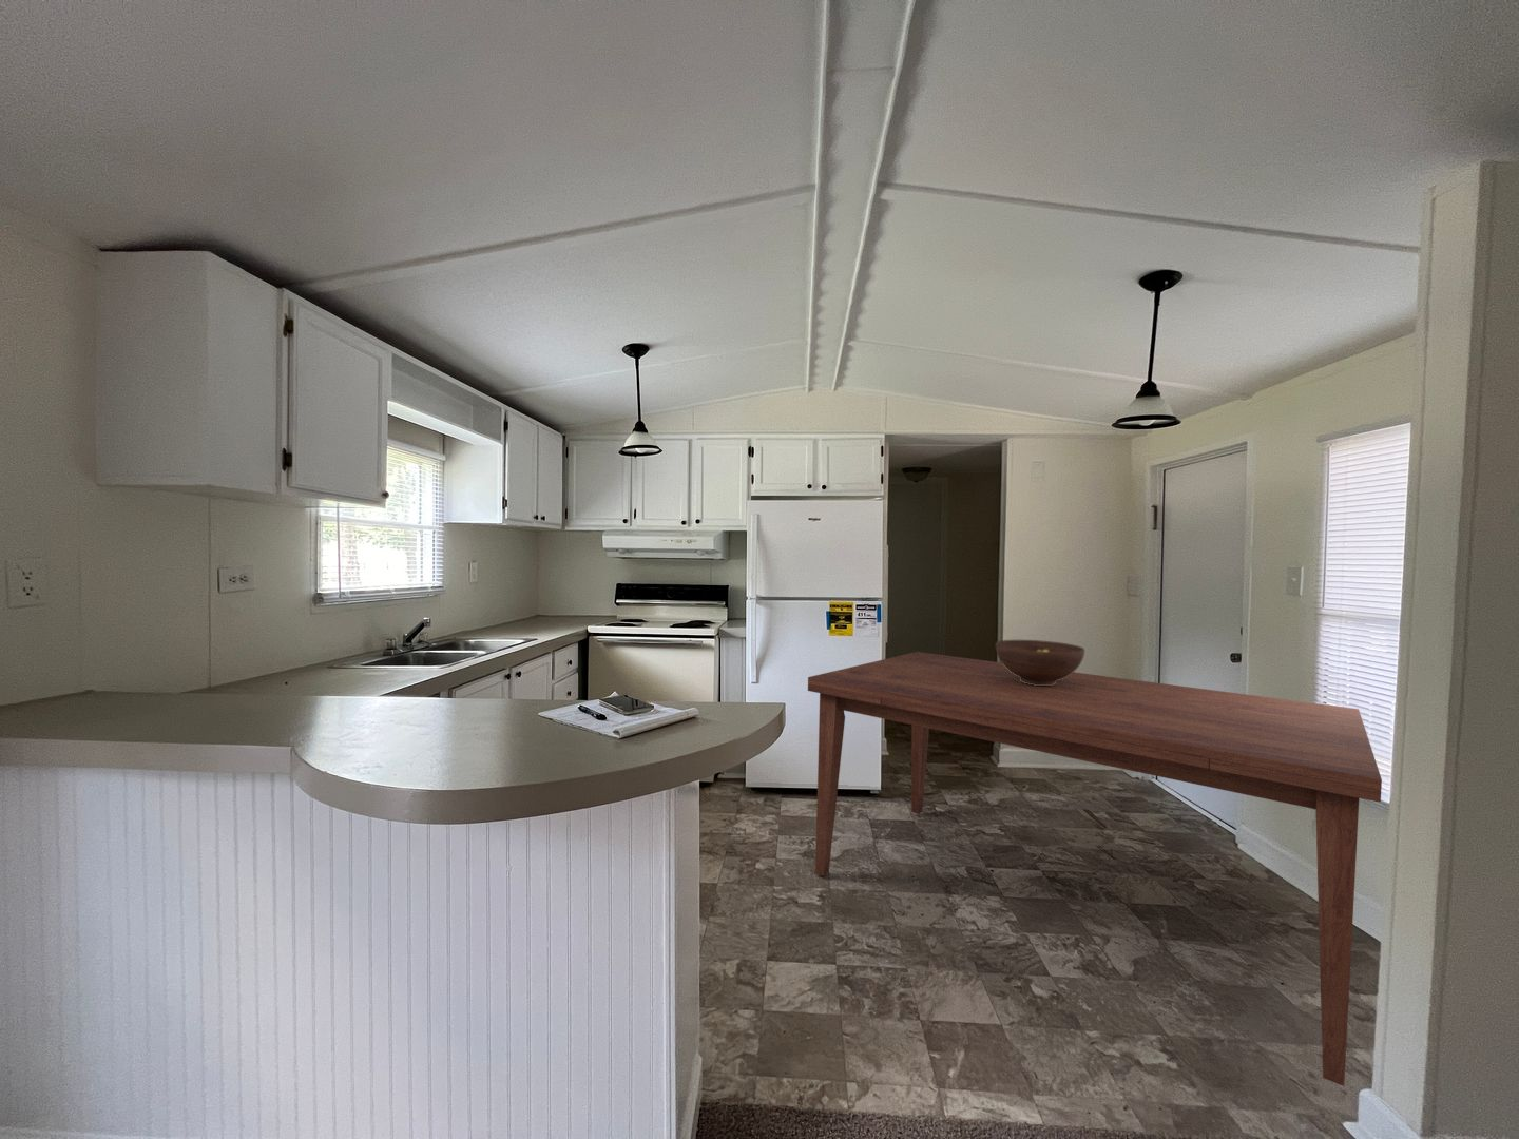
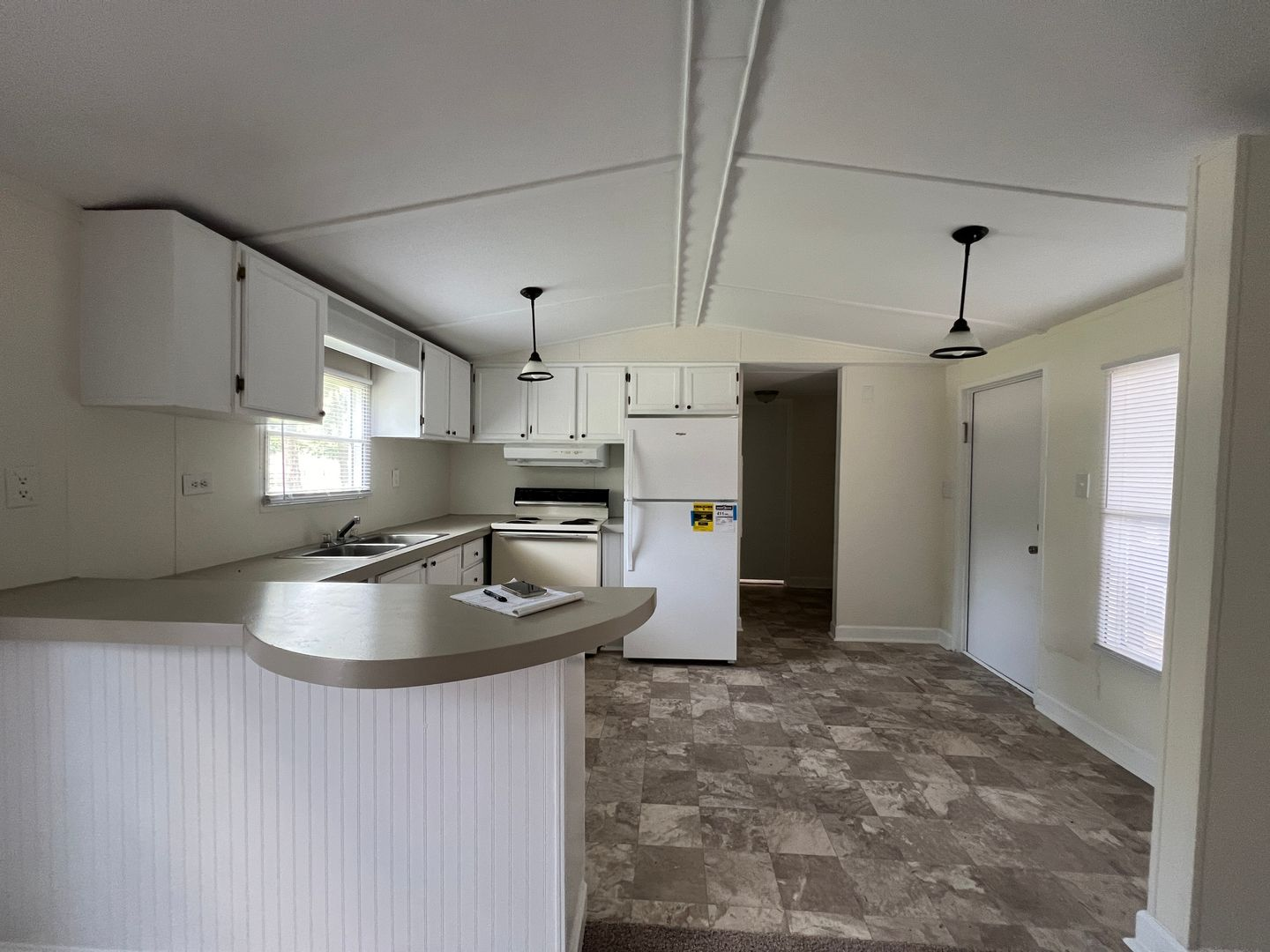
- dining table [807,651,1383,1088]
- fruit bowl [995,639,1086,686]
